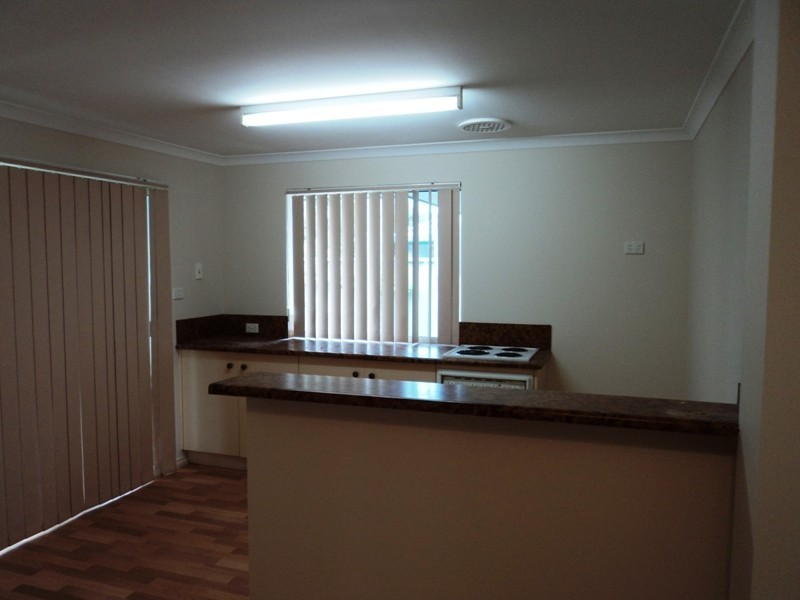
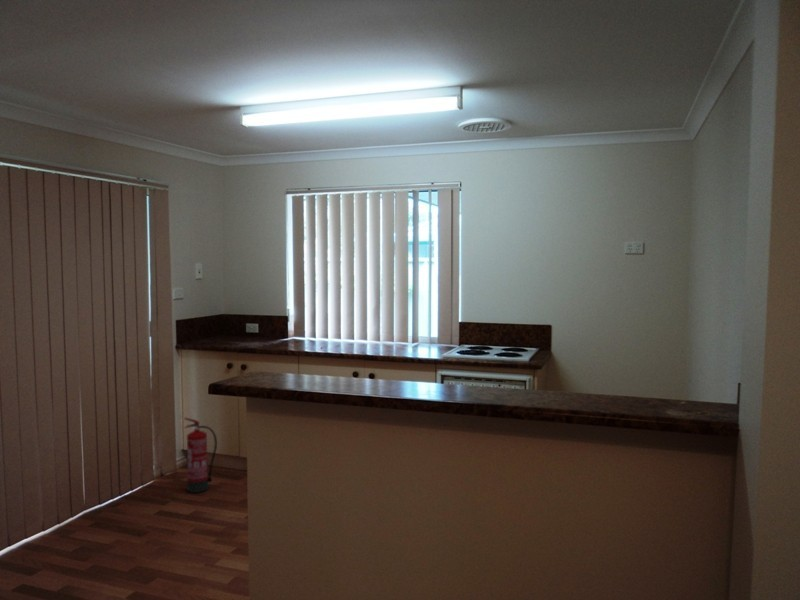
+ fire extinguisher [183,417,218,494]
